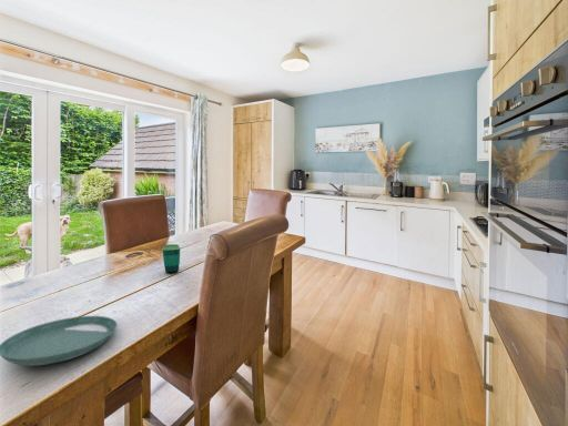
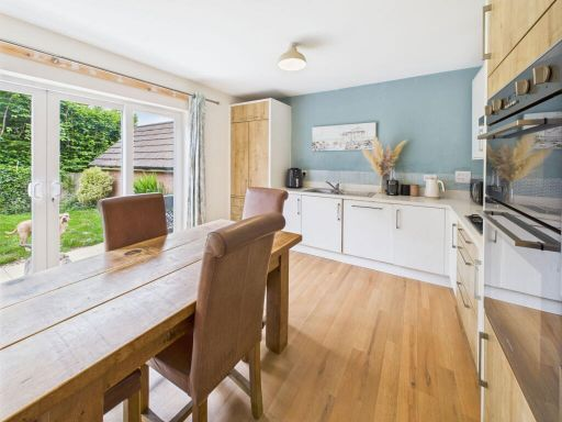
- saucer [0,315,119,366]
- cup [161,243,182,274]
